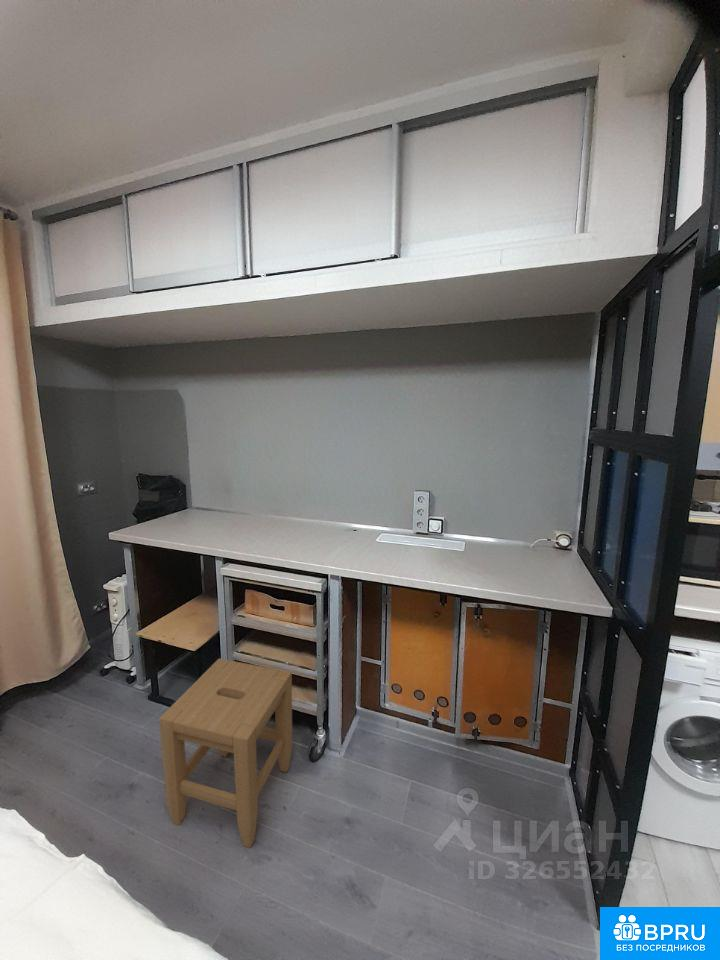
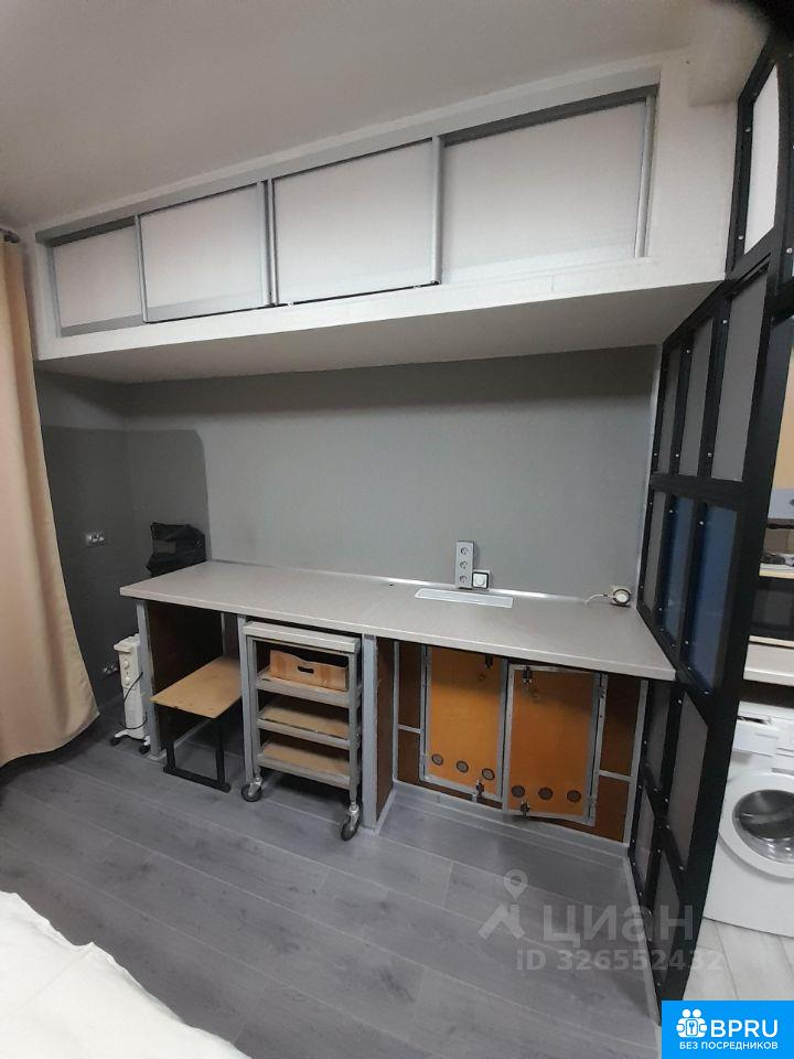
- stool [158,657,293,849]
